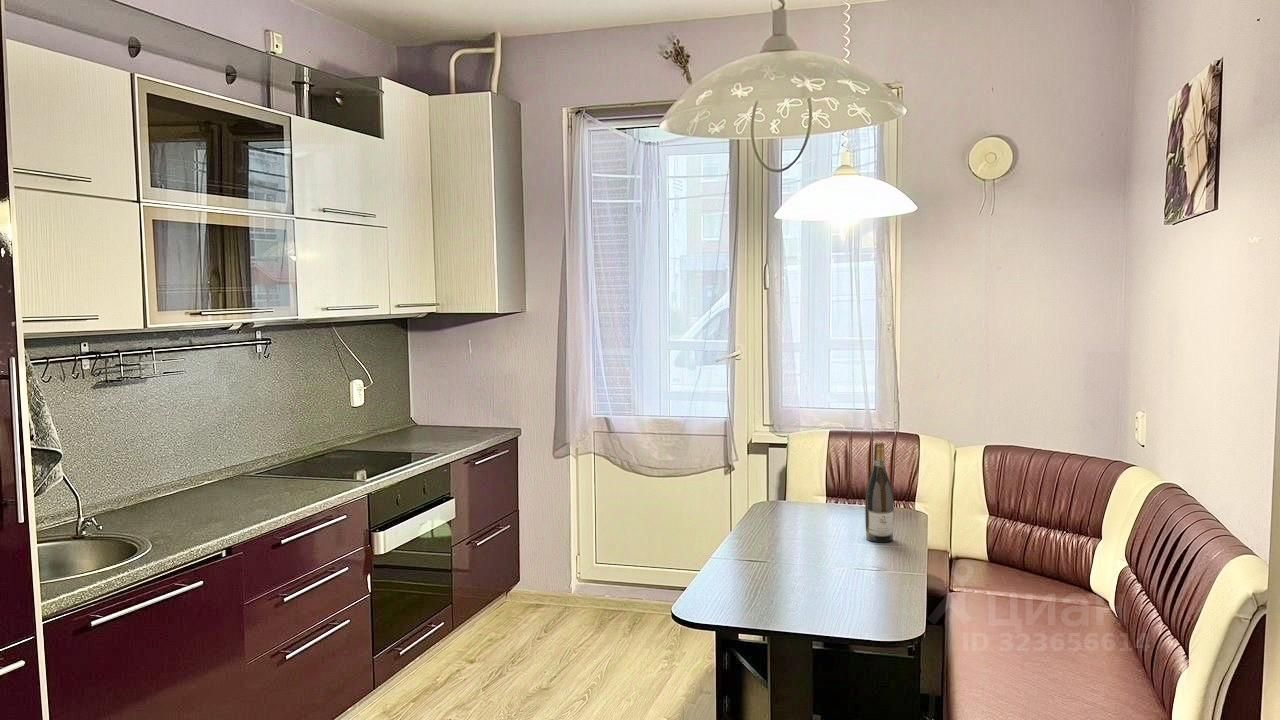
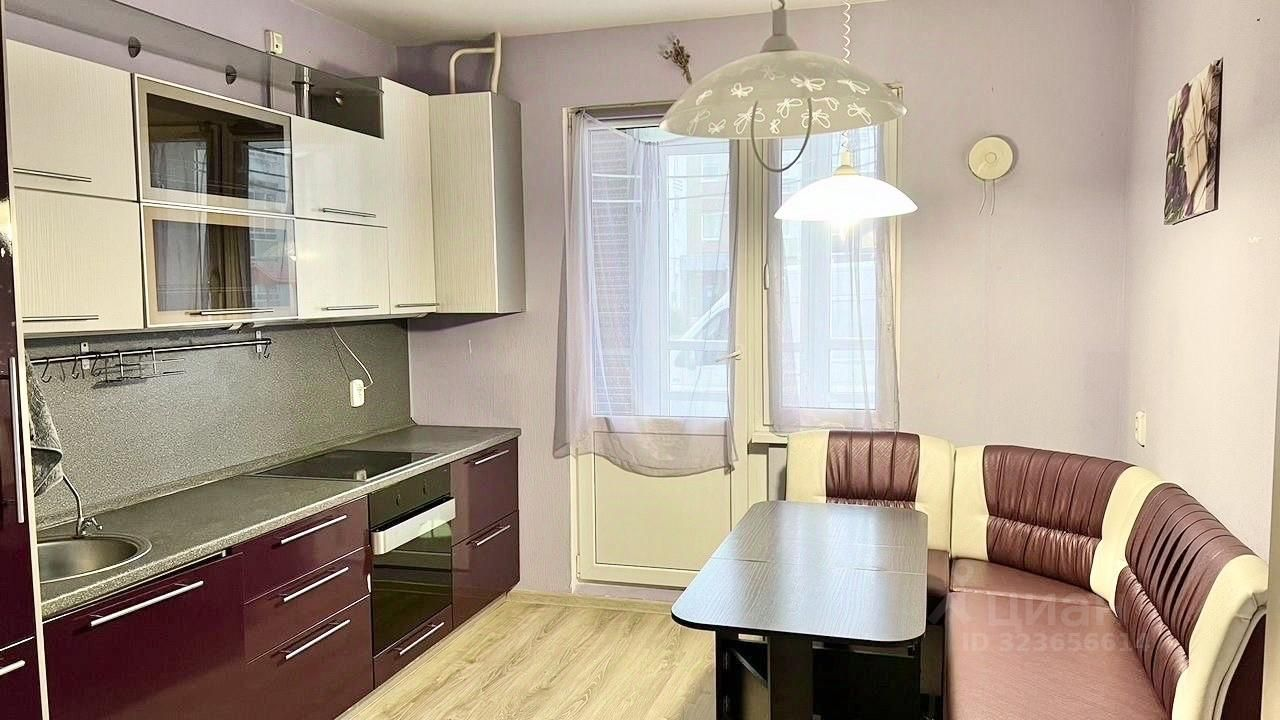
- wine bottle [864,442,895,543]
